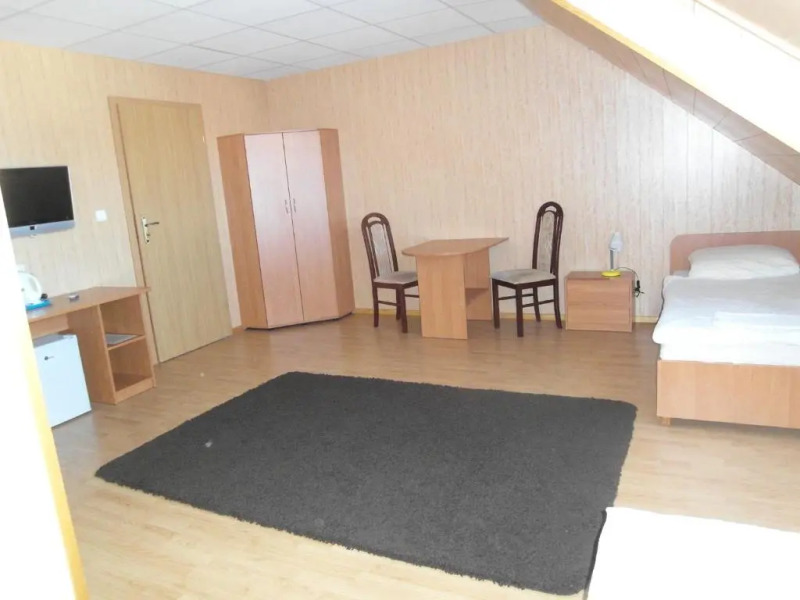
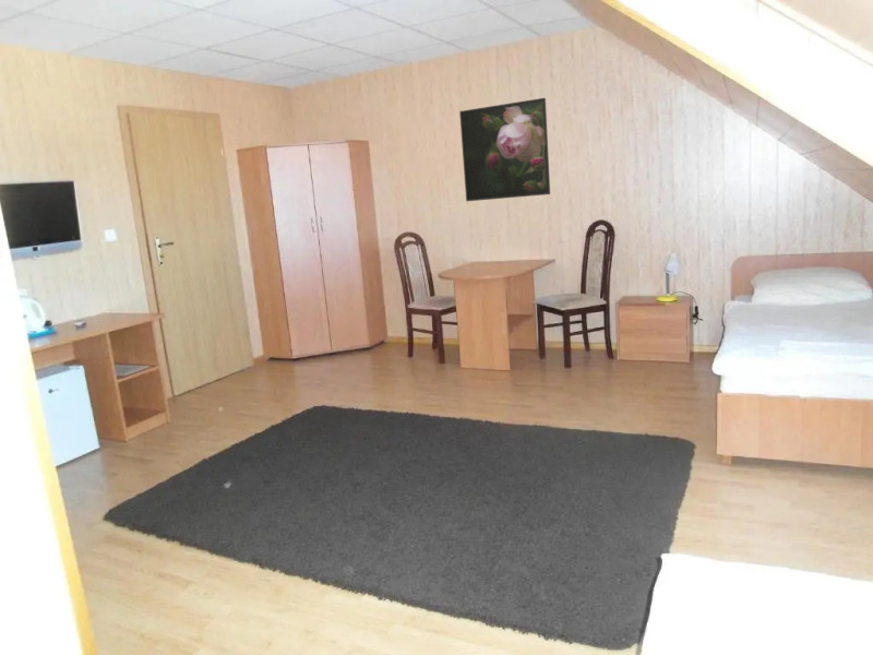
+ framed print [458,97,551,202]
